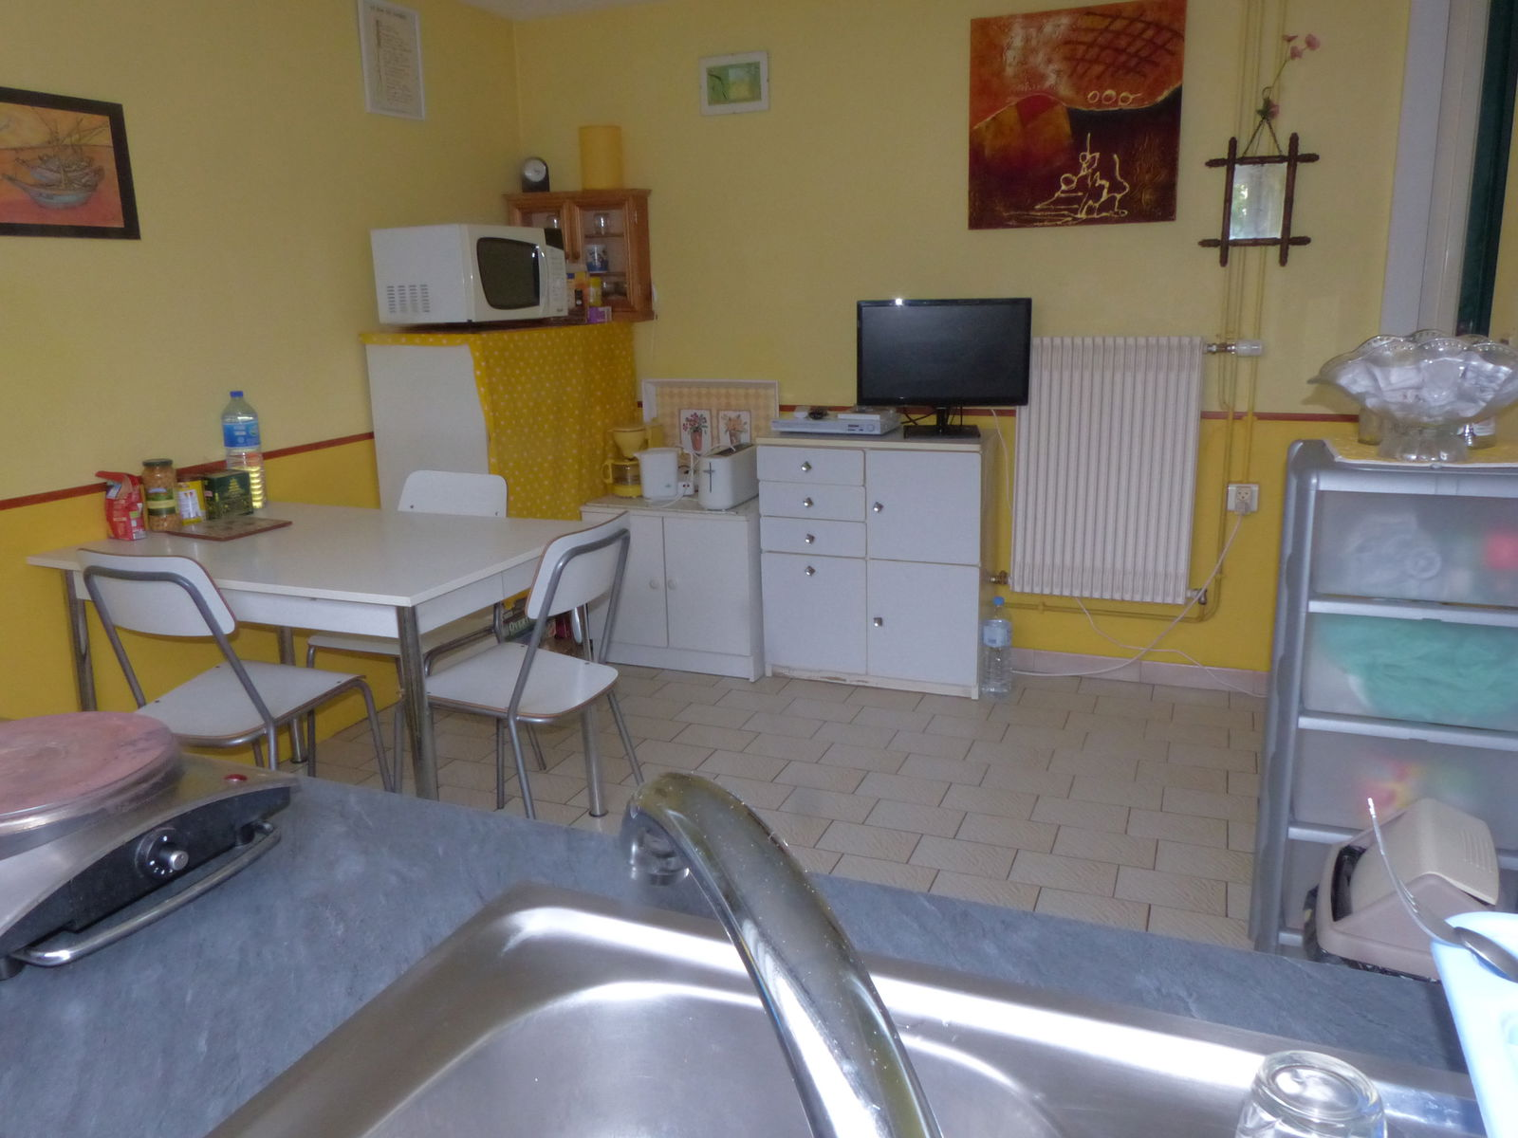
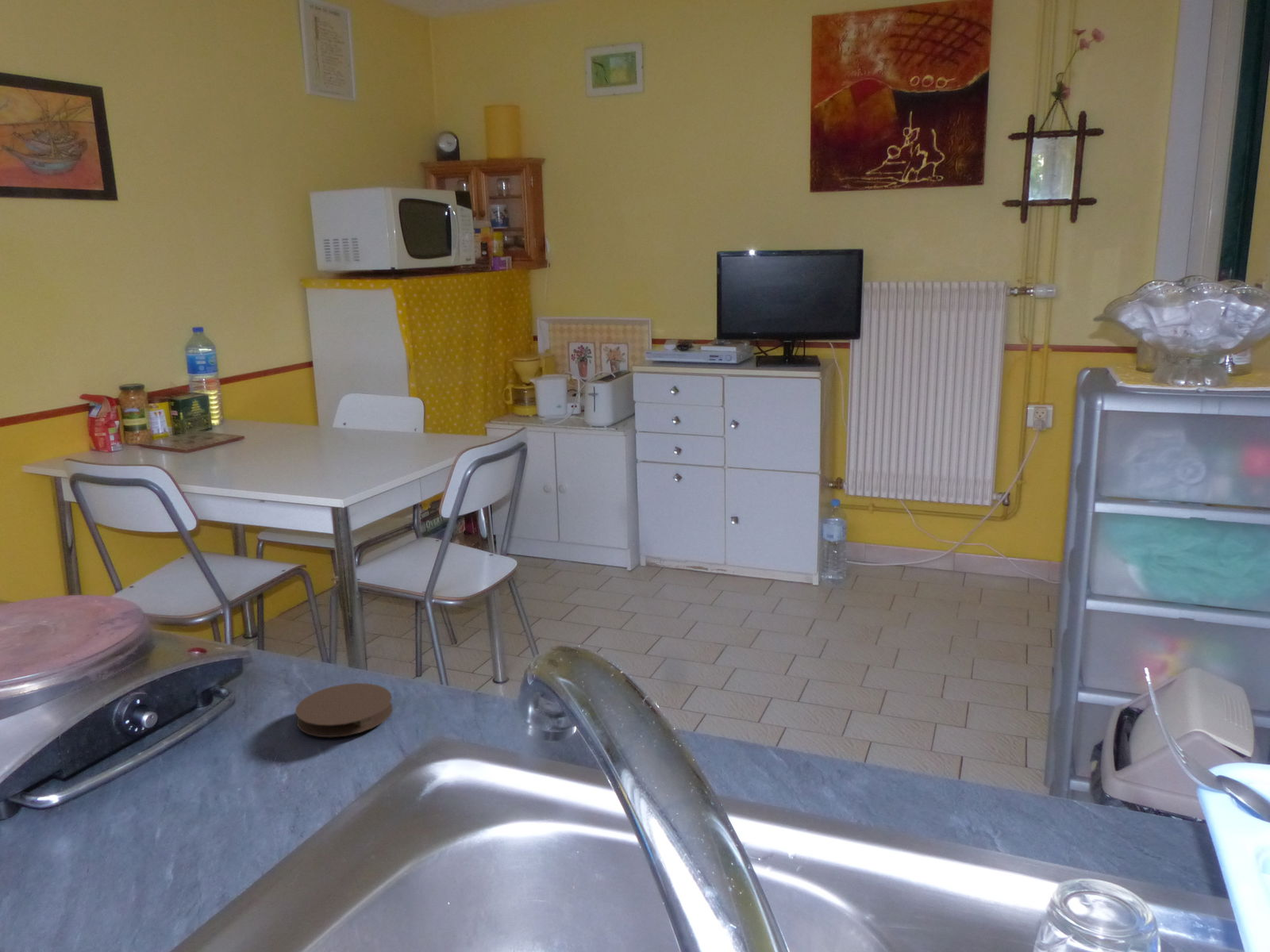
+ coaster [294,682,394,738]
